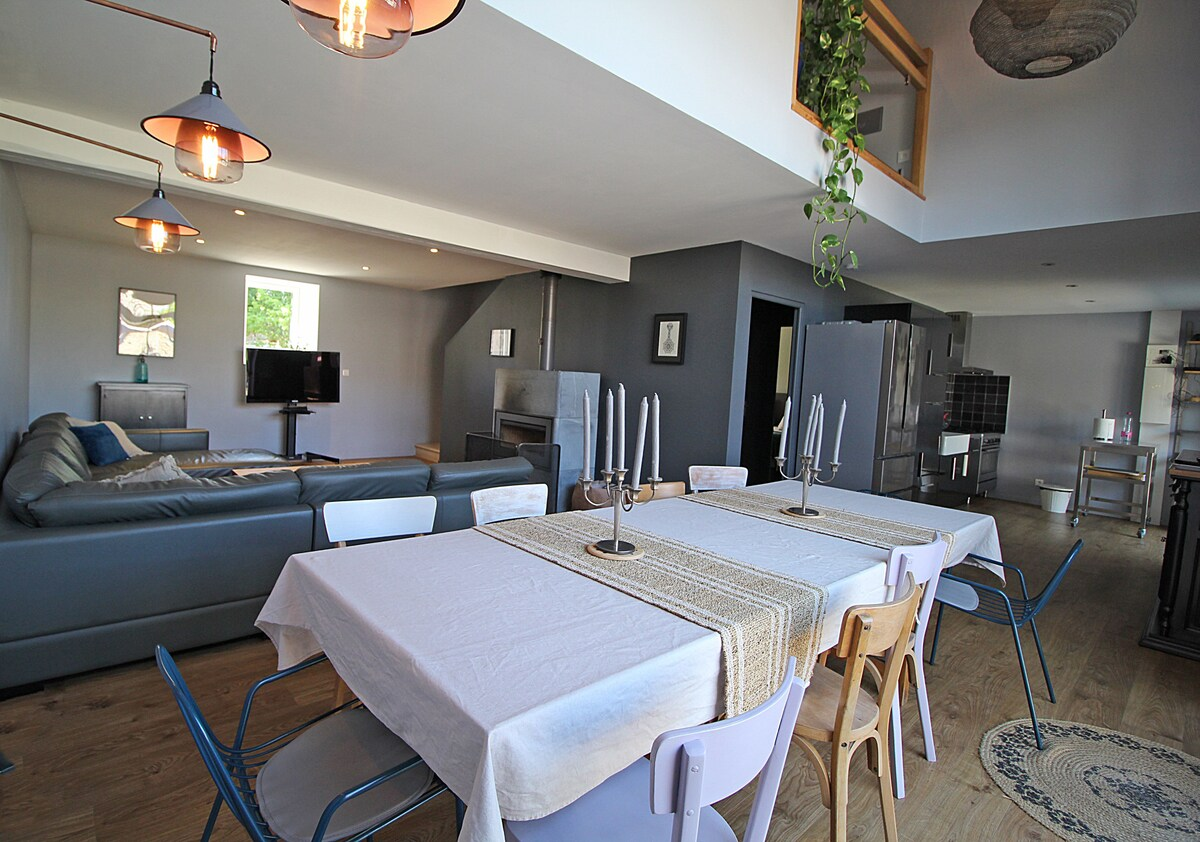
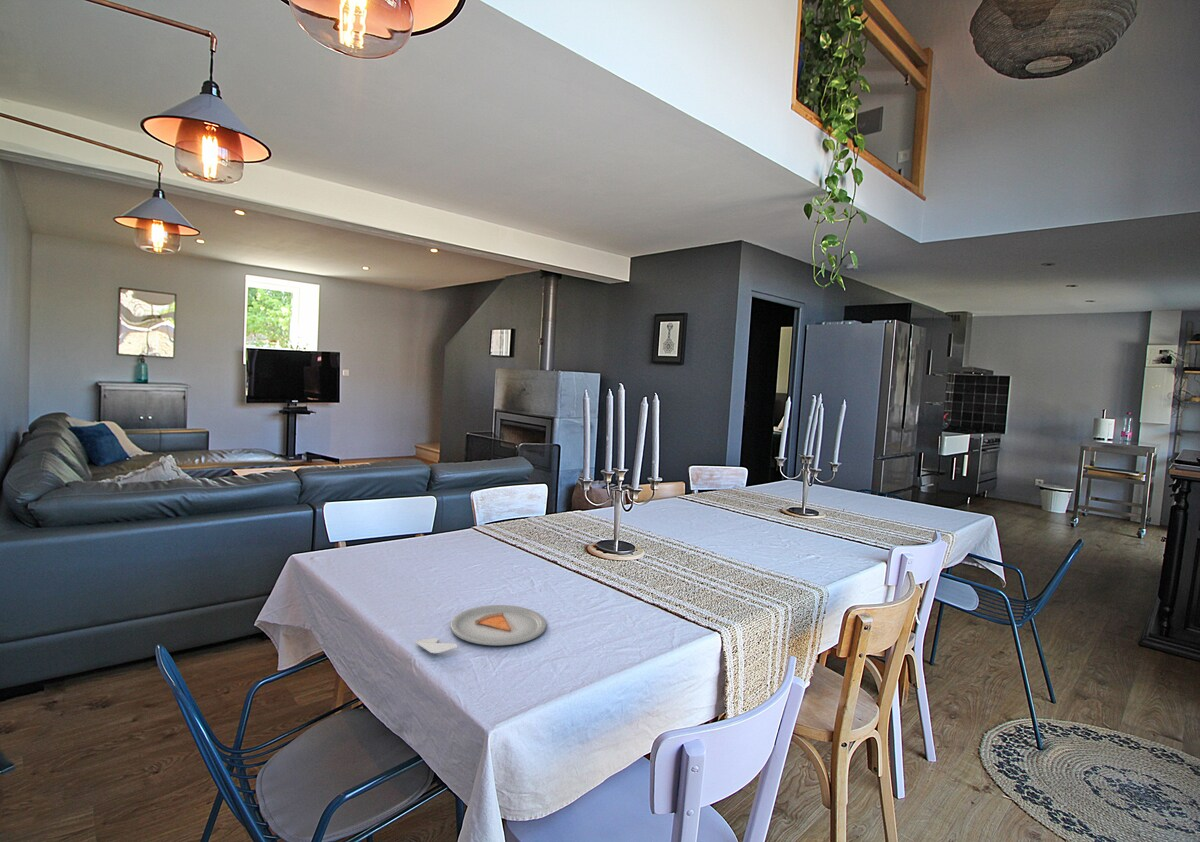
+ dinner plate [414,604,547,654]
